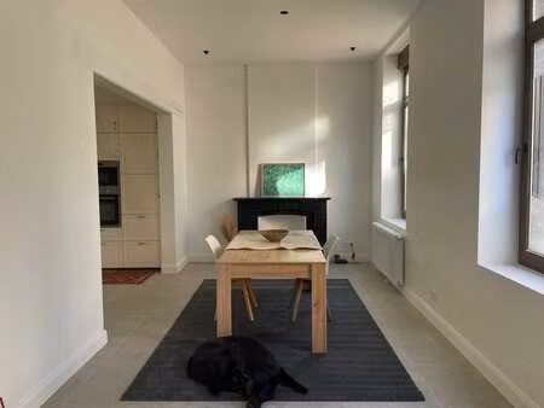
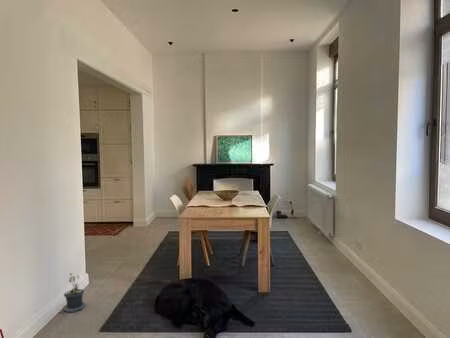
+ potted plant [58,272,87,314]
